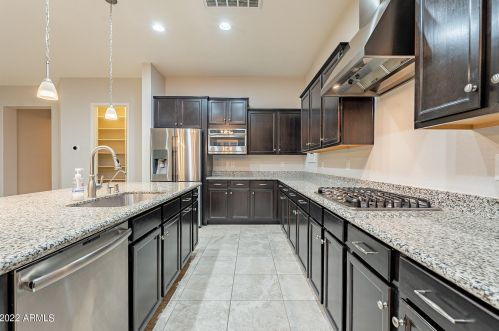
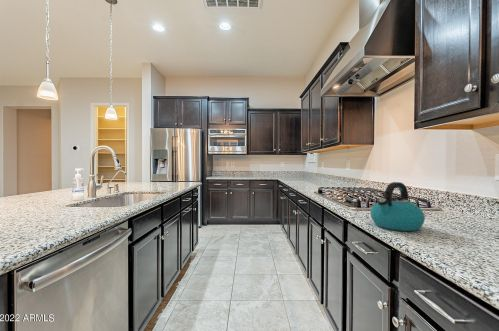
+ kettle [369,181,426,232]
